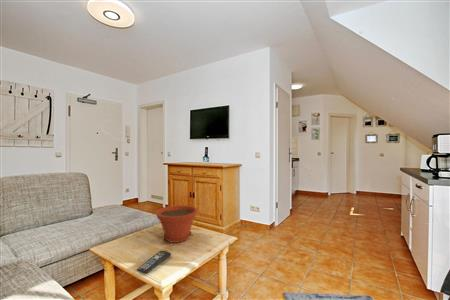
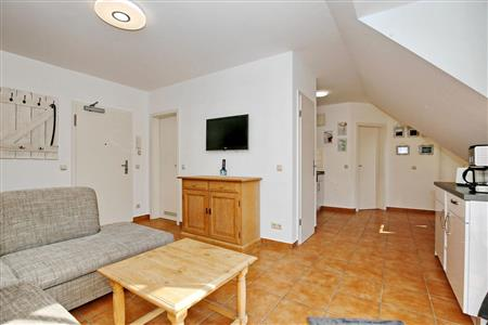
- plant pot [155,204,199,244]
- remote control [136,250,172,275]
